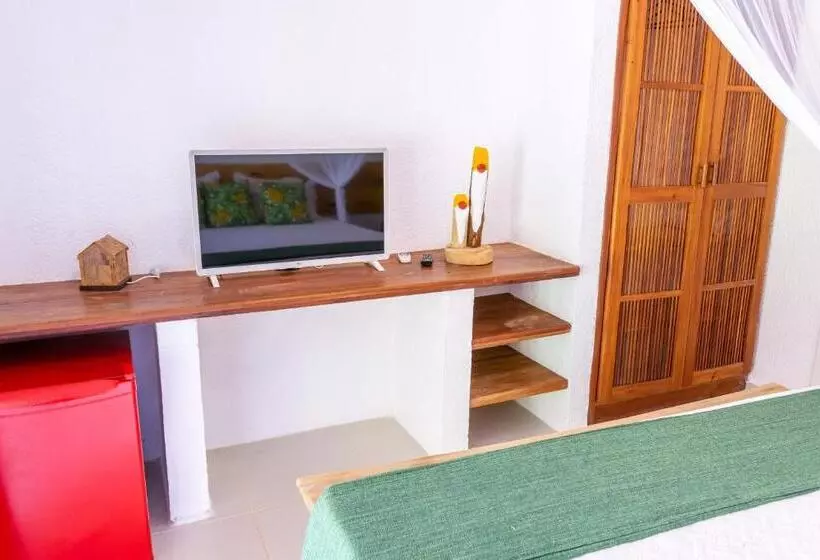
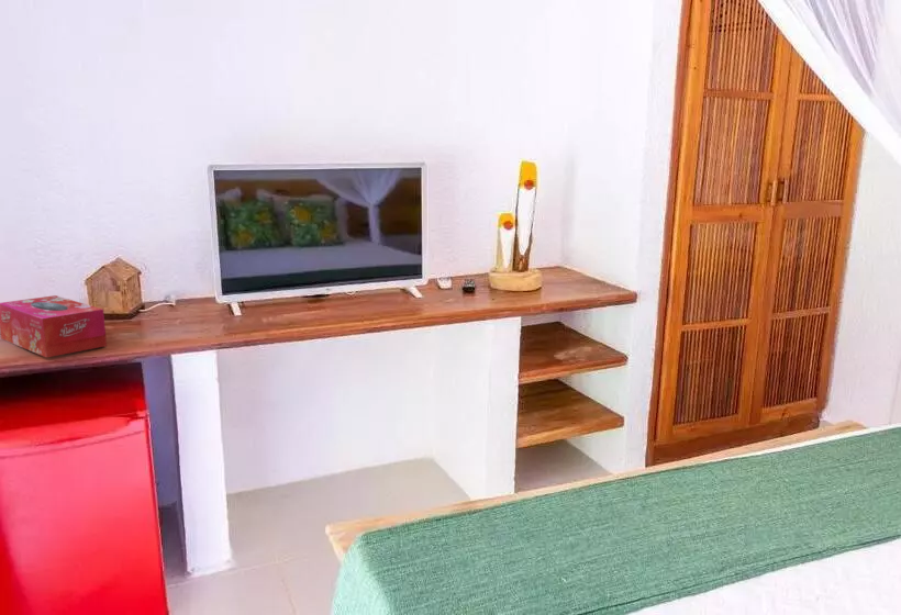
+ tissue box [0,294,108,359]
